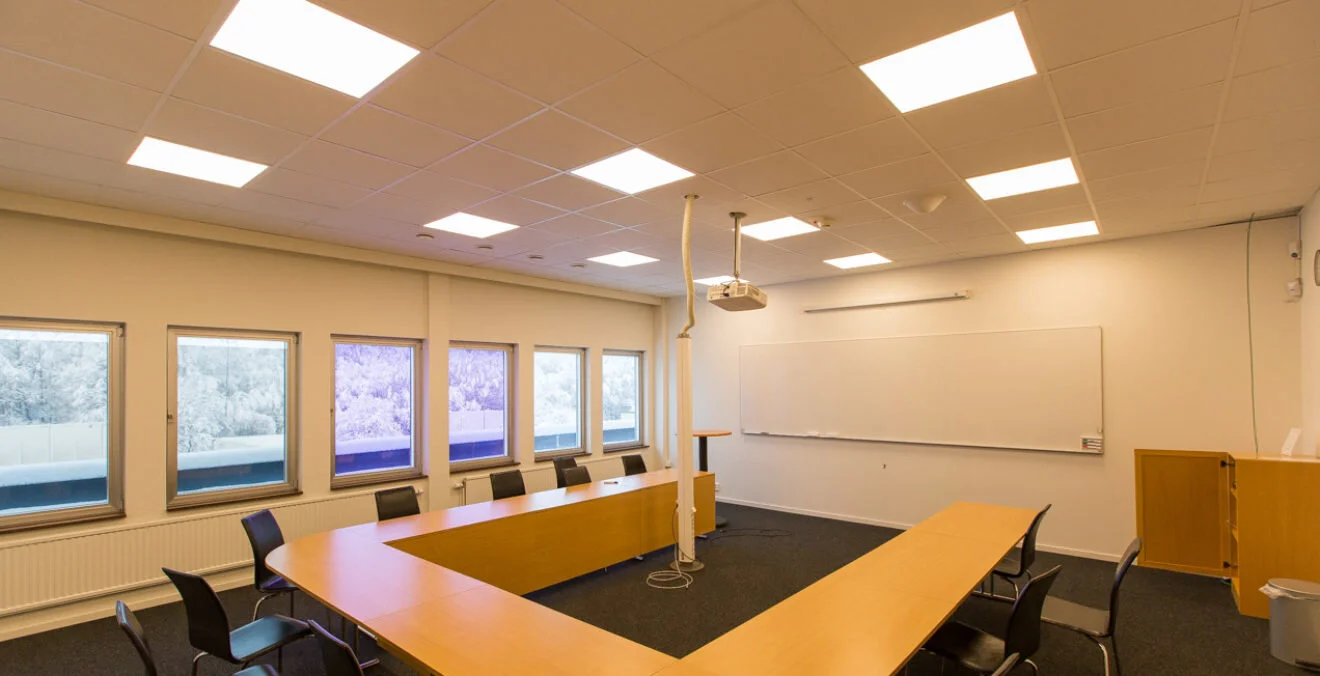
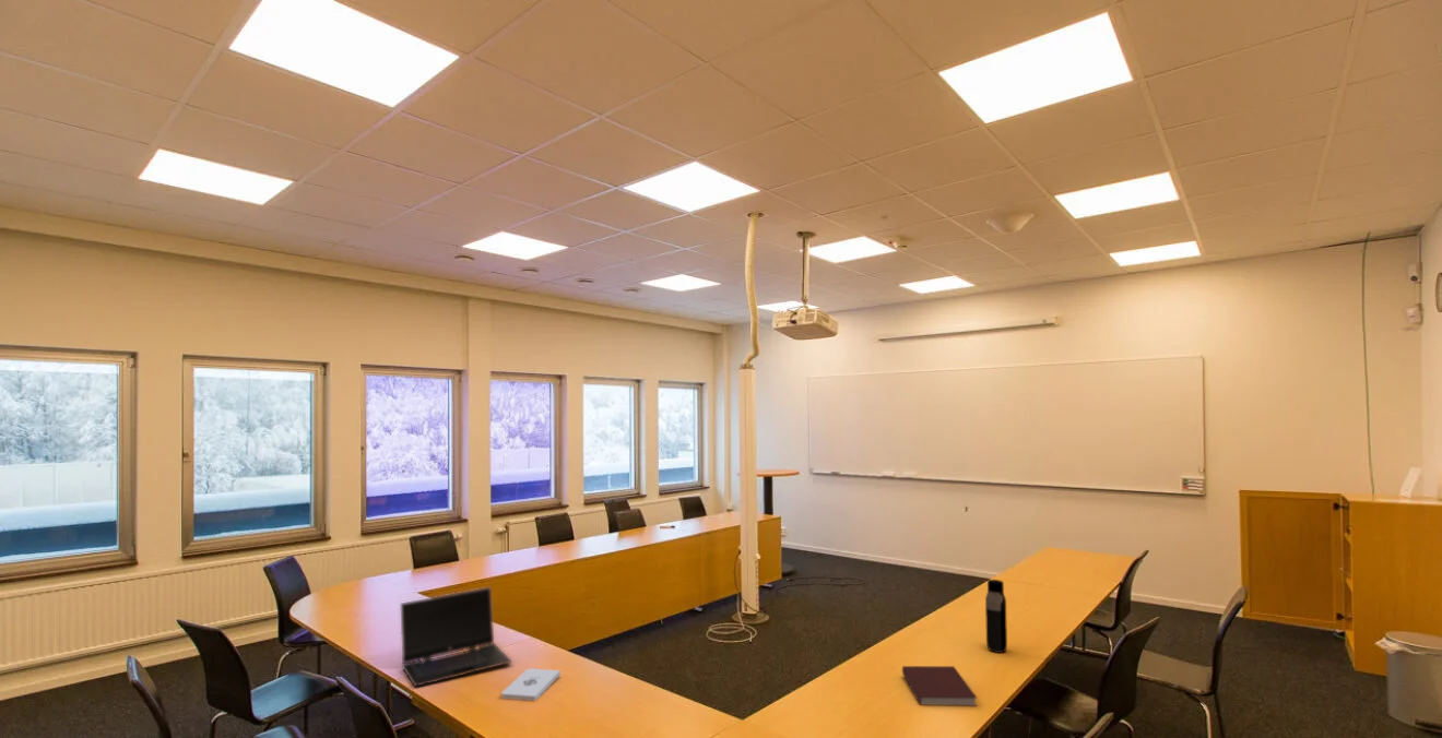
+ notepad [500,667,562,702]
+ notebook [901,665,978,707]
+ water bottle [984,579,1008,654]
+ laptop computer [399,586,513,688]
